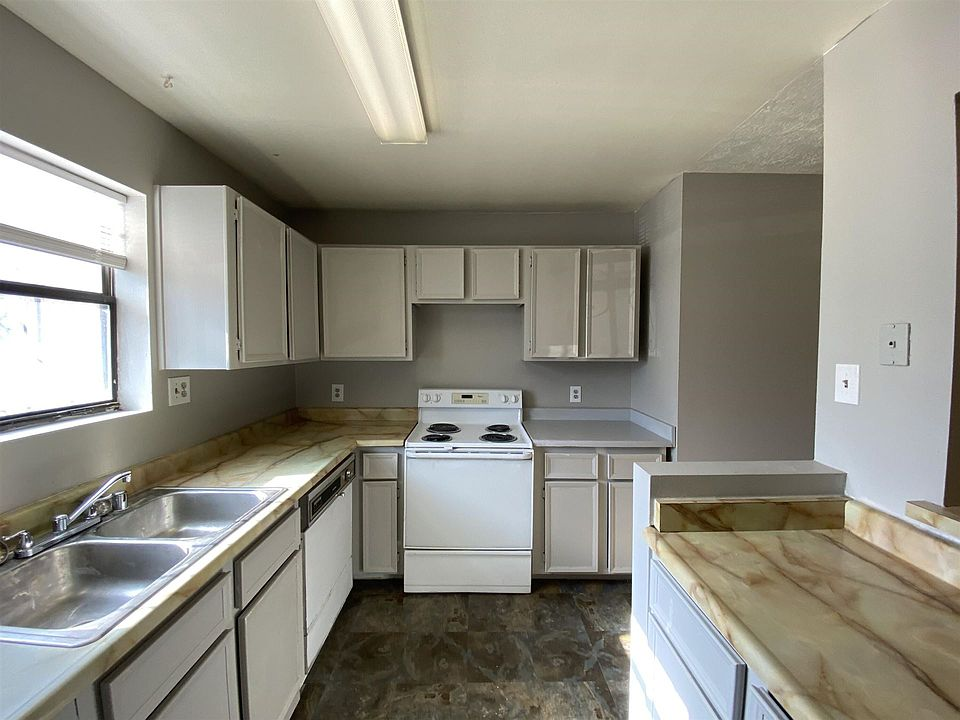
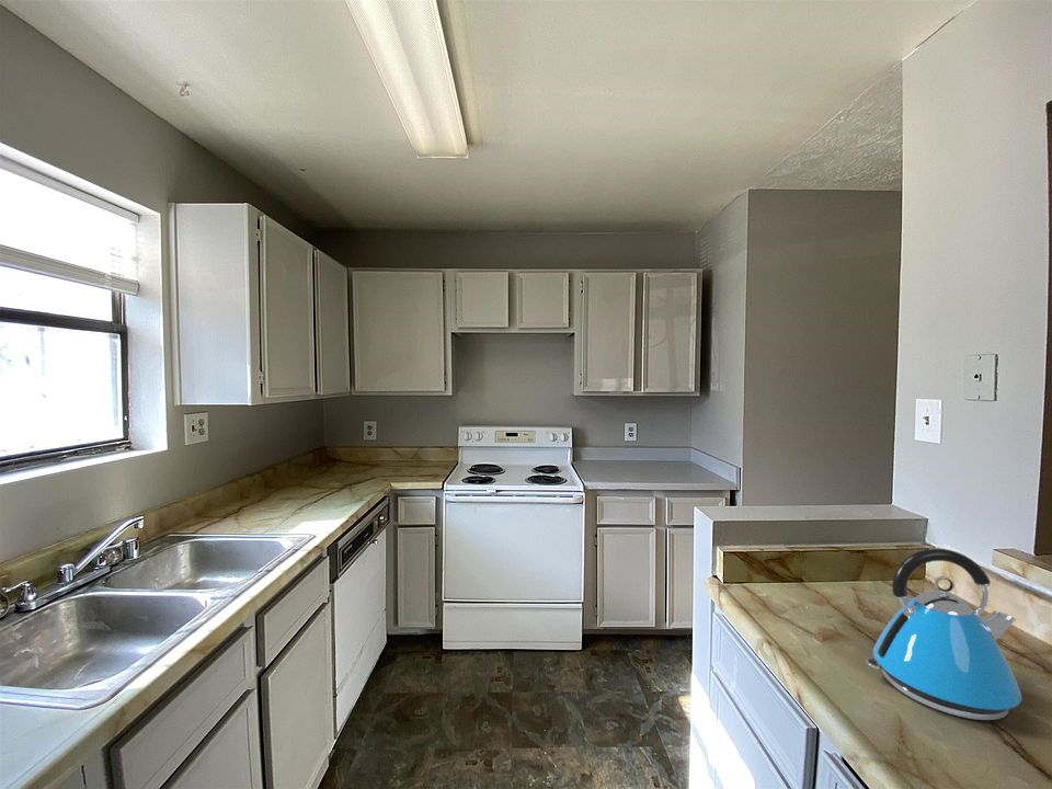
+ kettle [865,547,1022,721]
